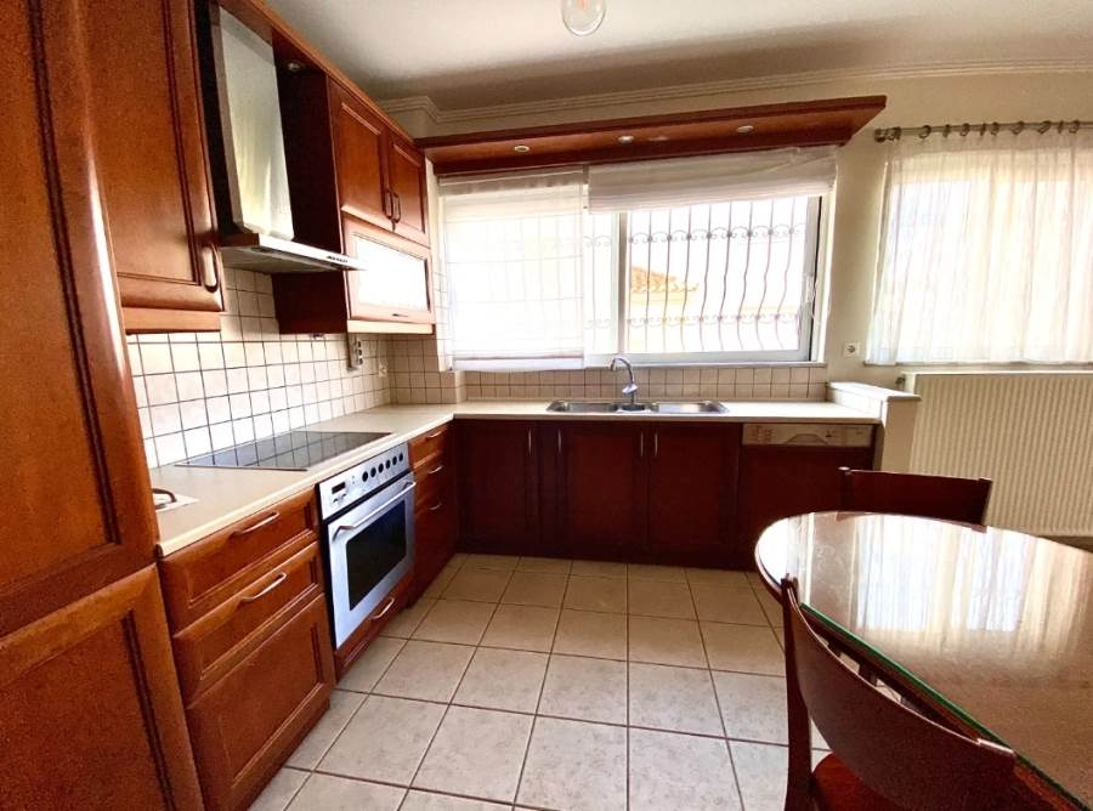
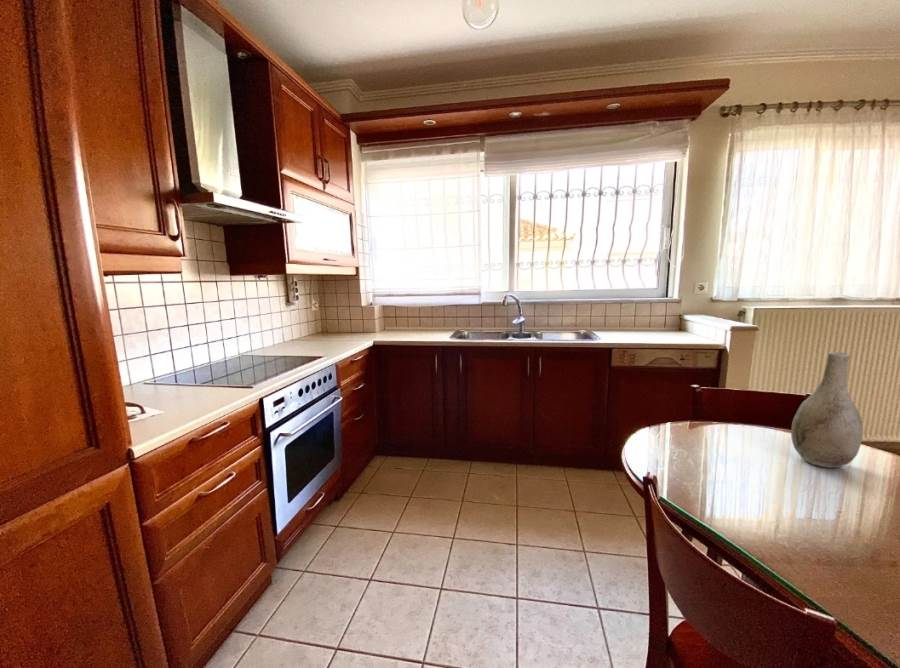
+ vase [790,351,864,469]
